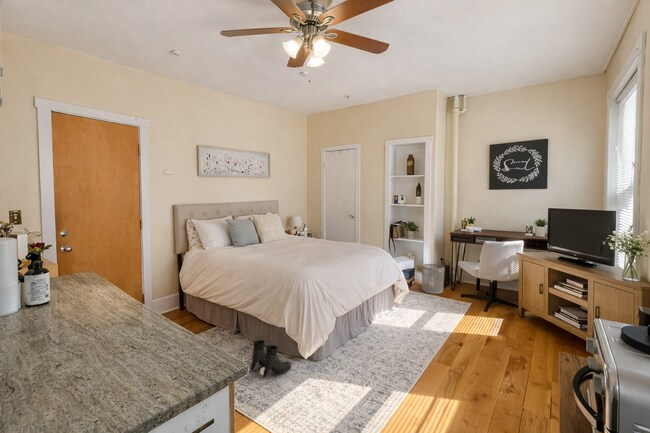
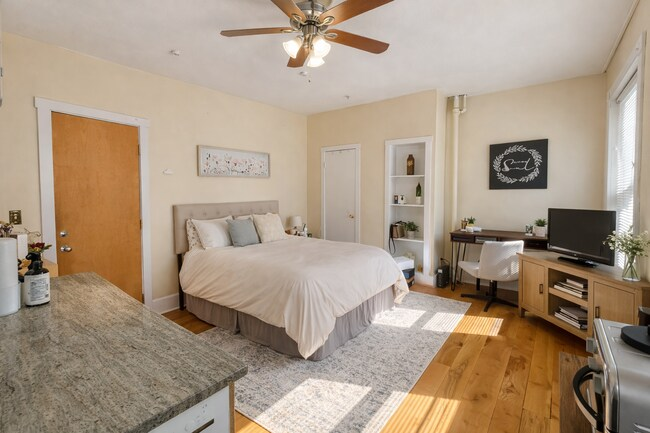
- boots [250,339,292,378]
- waste bin [420,263,445,295]
